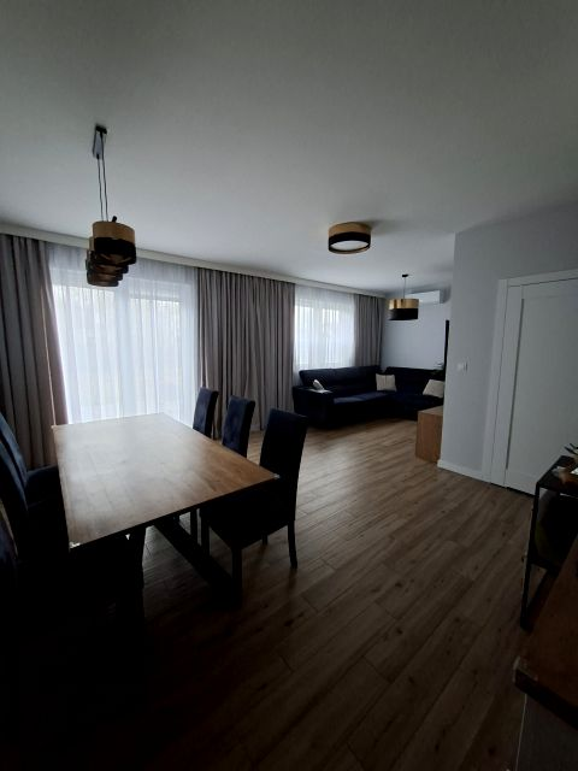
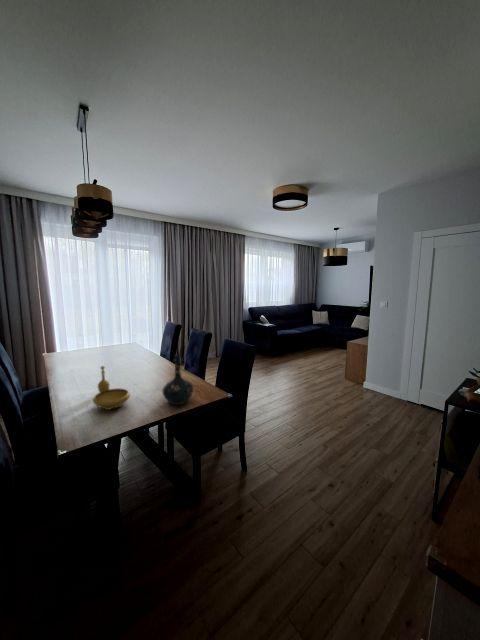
+ bottle [162,353,194,406]
+ decorative bowl [92,365,131,411]
